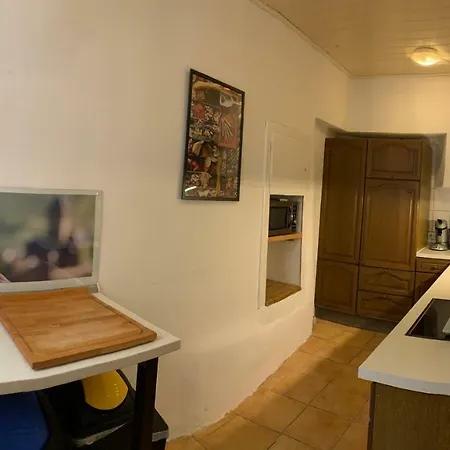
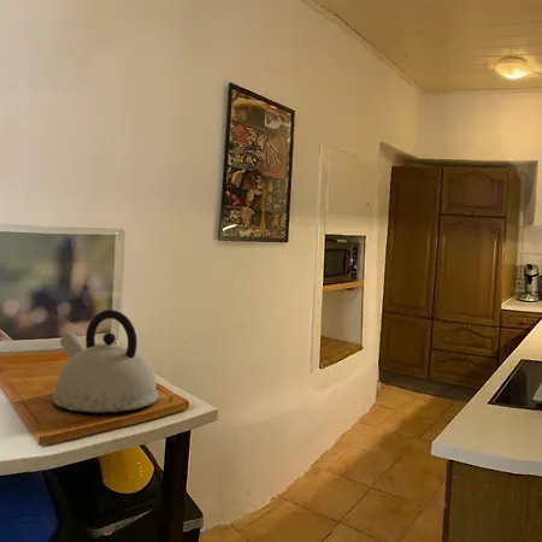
+ kettle [51,308,160,413]
